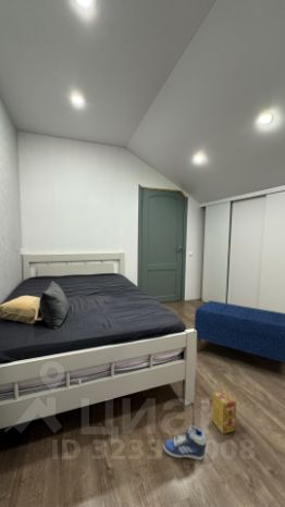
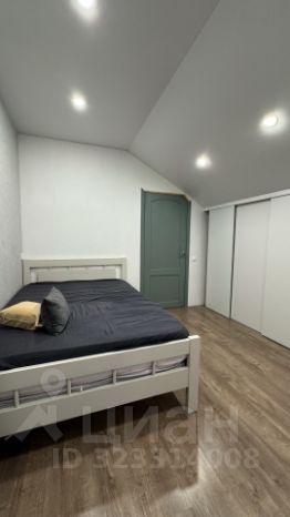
- bench [194,299,285,363]
- cardboard box [211,388,237,435]
- sneaker [163,424,208,461]
